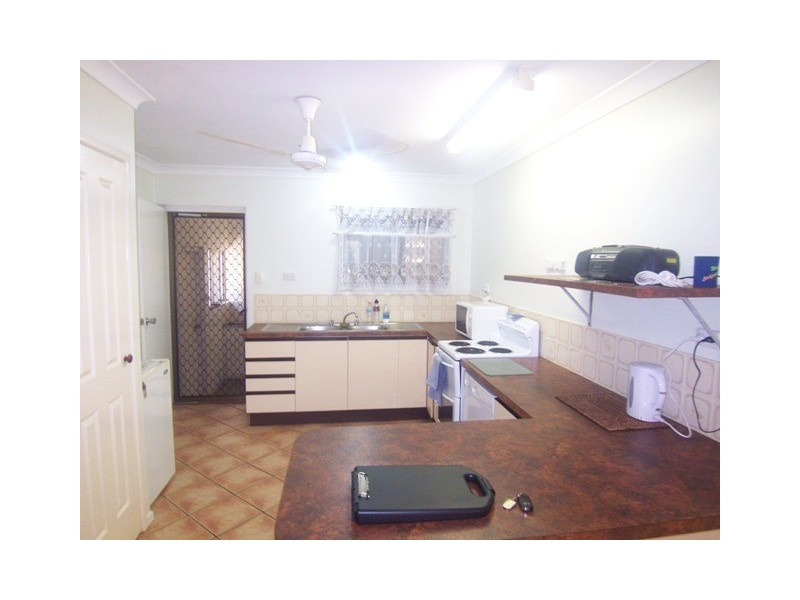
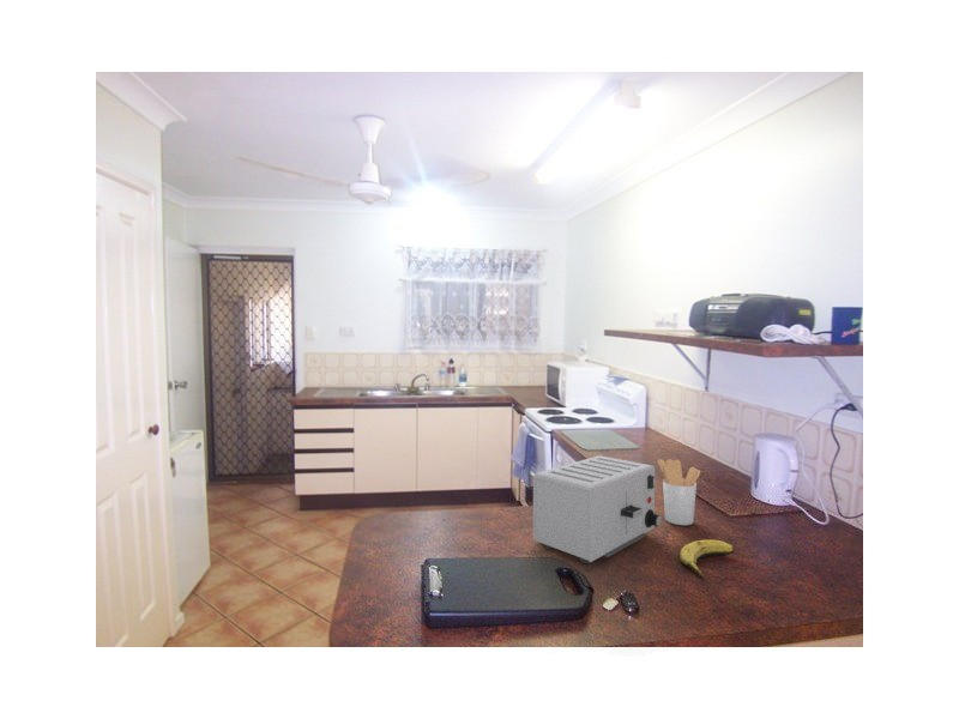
+ utensil holder [657,458,701,526]
+ banana [678,539,736,580]
+ toaster [532,454,663,564]
